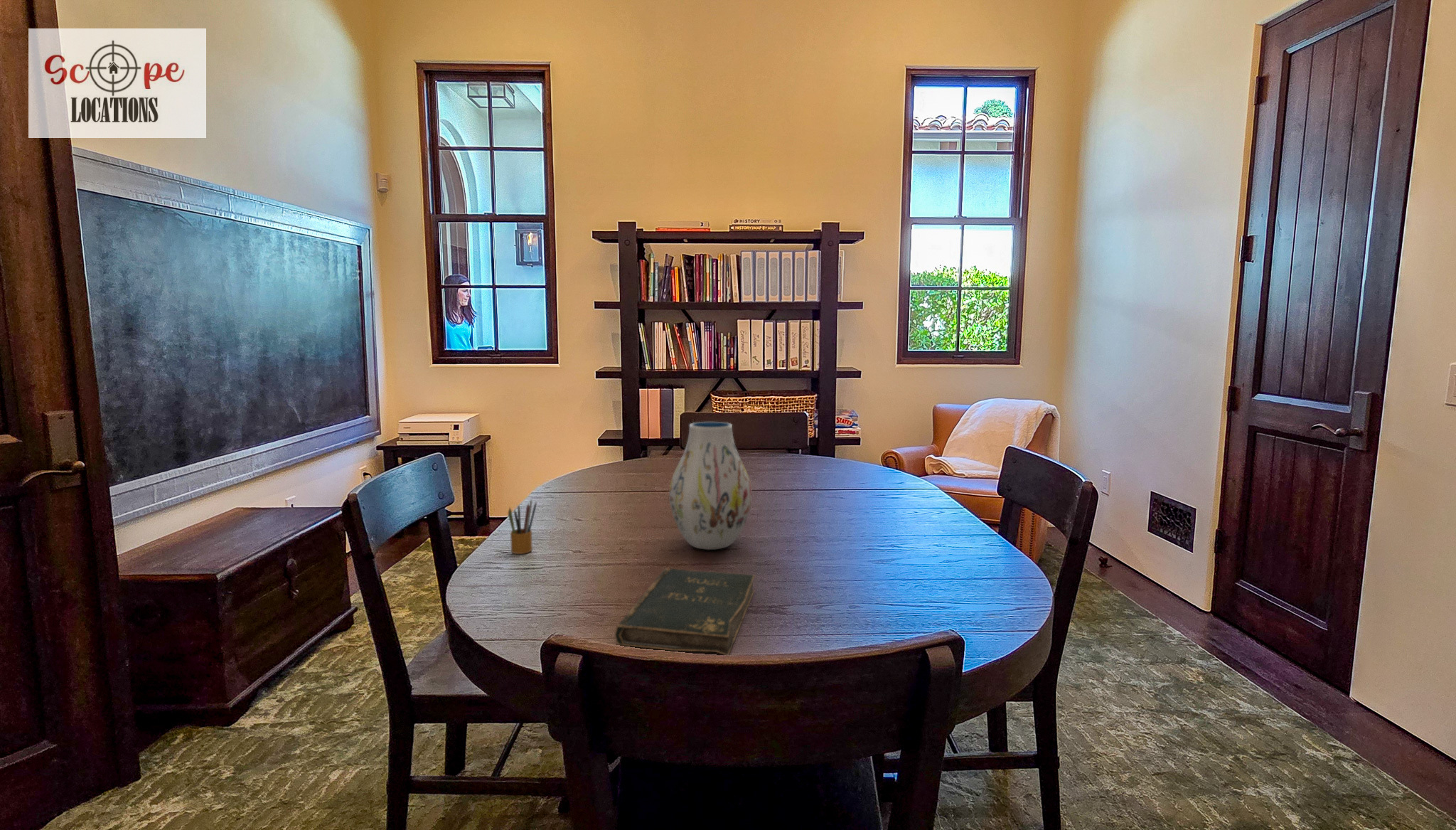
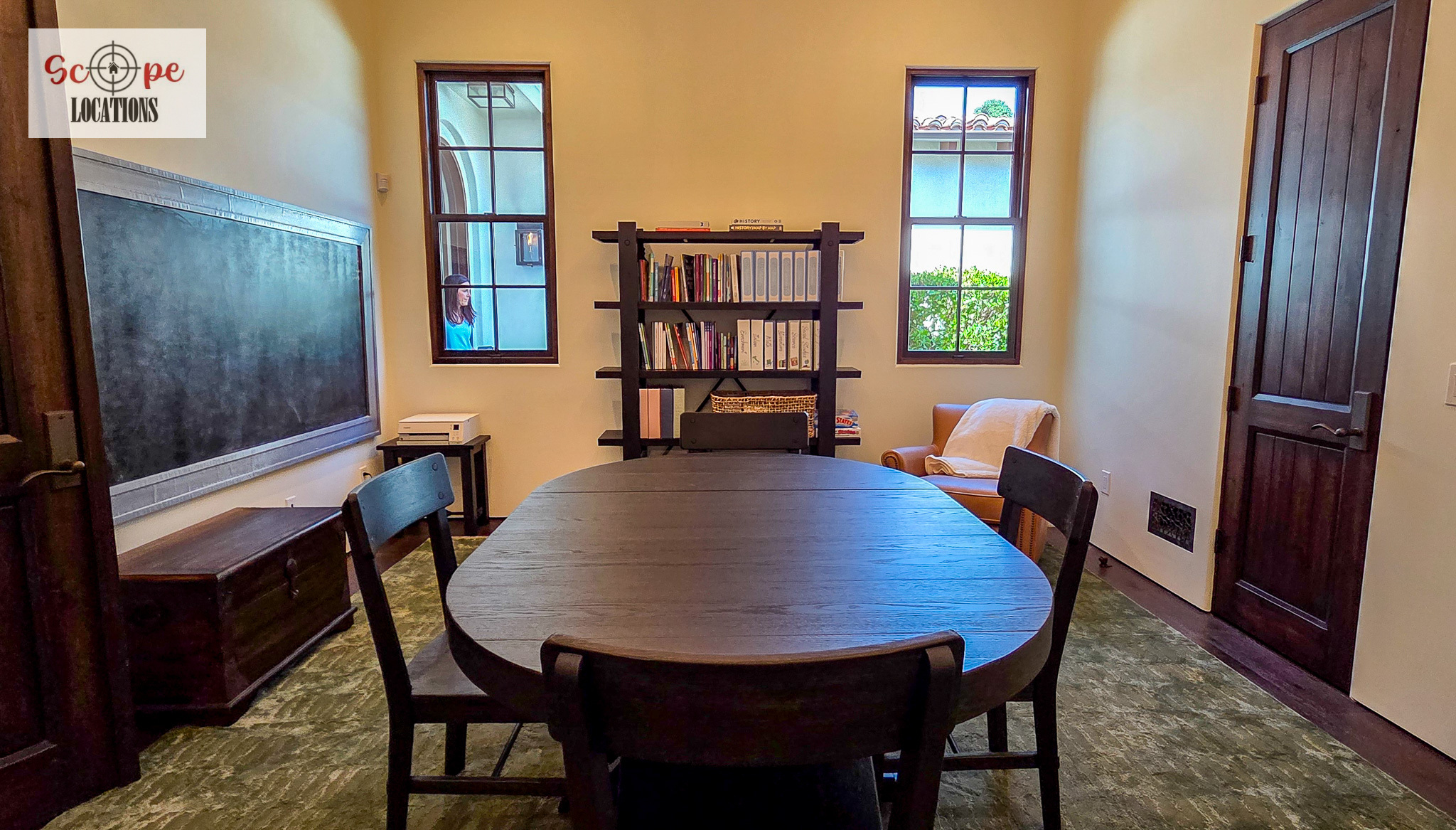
- bible [614,568,756,656]
- vase [668,421,752,550]
- pencil box [508,498,537,555]
